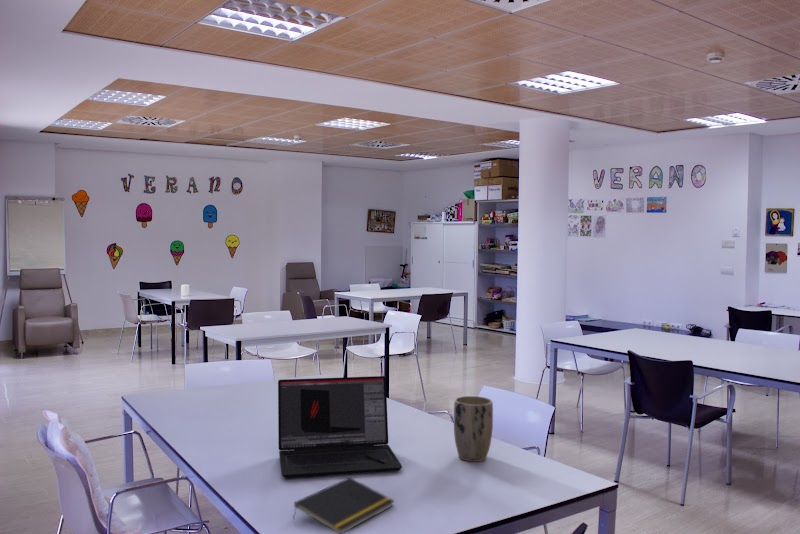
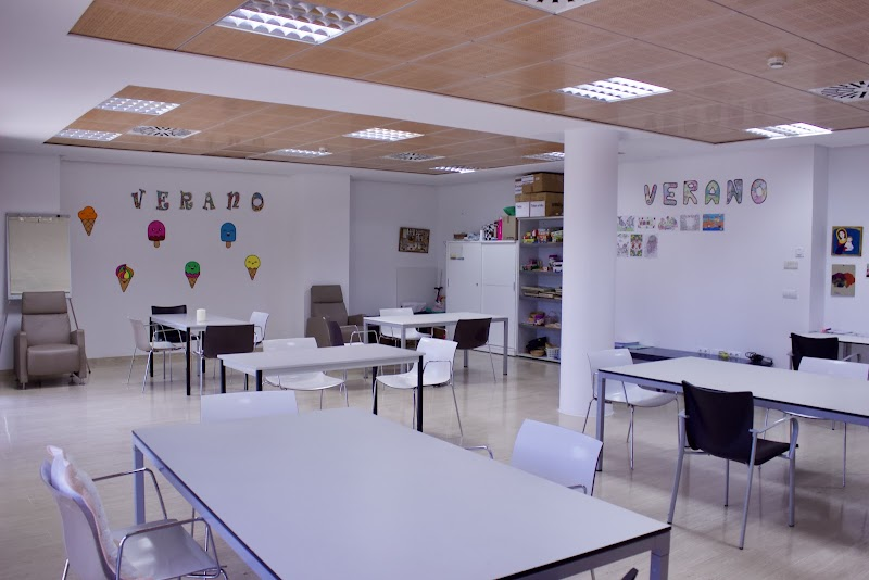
- plant pot [453,395,494,463]
- laptop [277,375,403,479]
- notepad [292,476,395,534]
